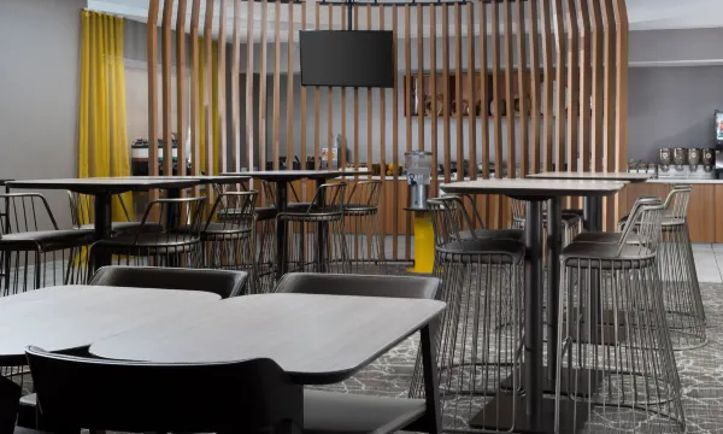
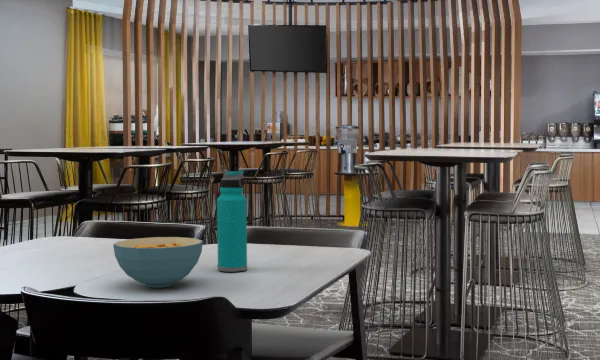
+ water bottle [216,170,248,273]
+ cereal bowl [112,236,204,289]
